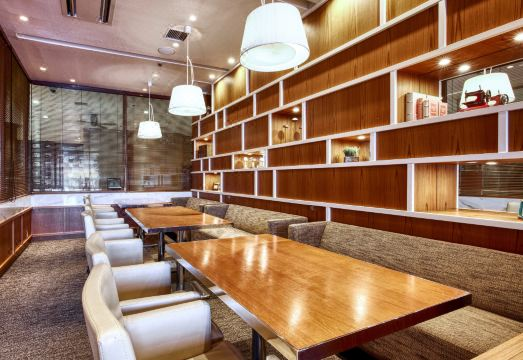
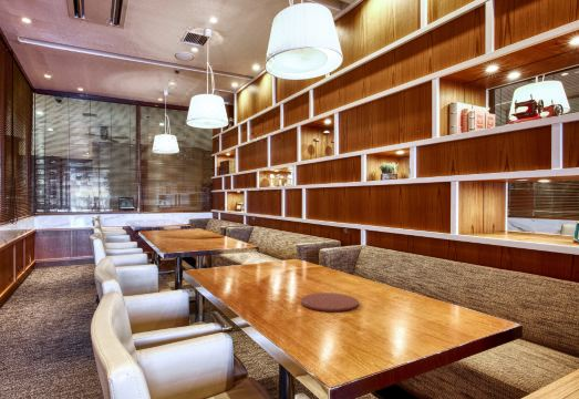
+ plate [300,291,359,313]
